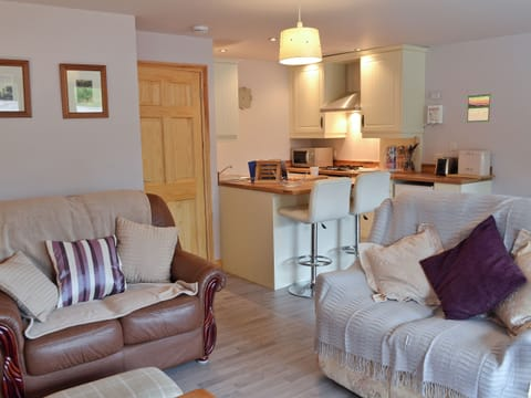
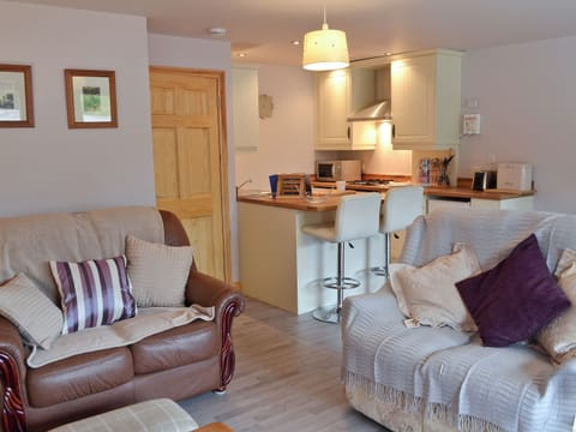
- calendar [466,92,491,124]
